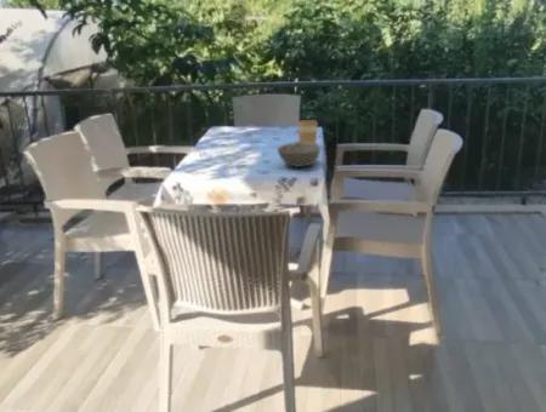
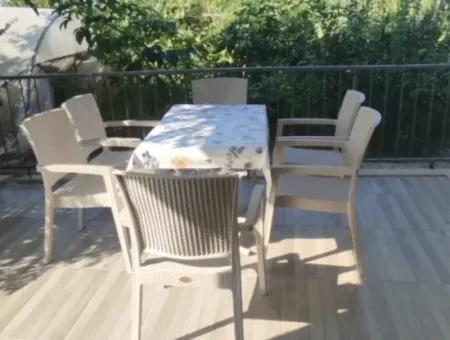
- bowl [275,141,322,168]
- coffee cup [296,119,319,143]
